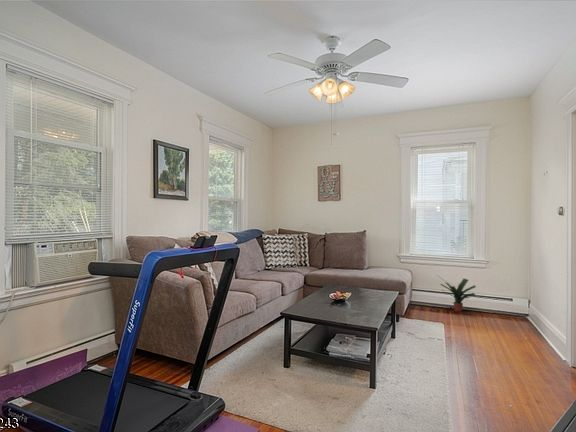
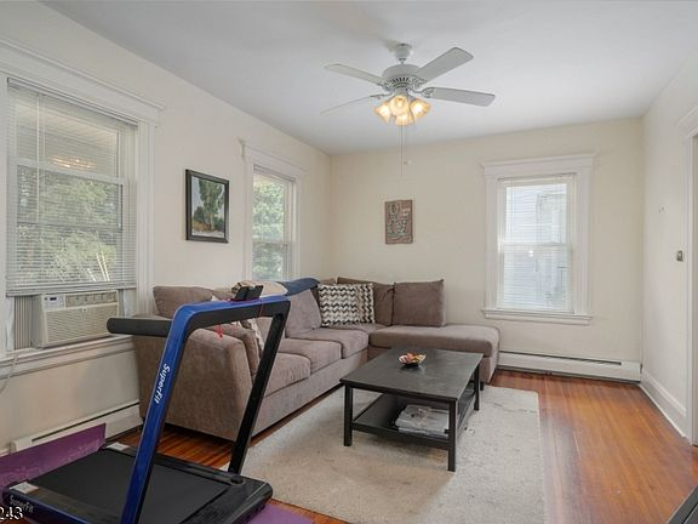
- potted plant [436,274,477,312]
